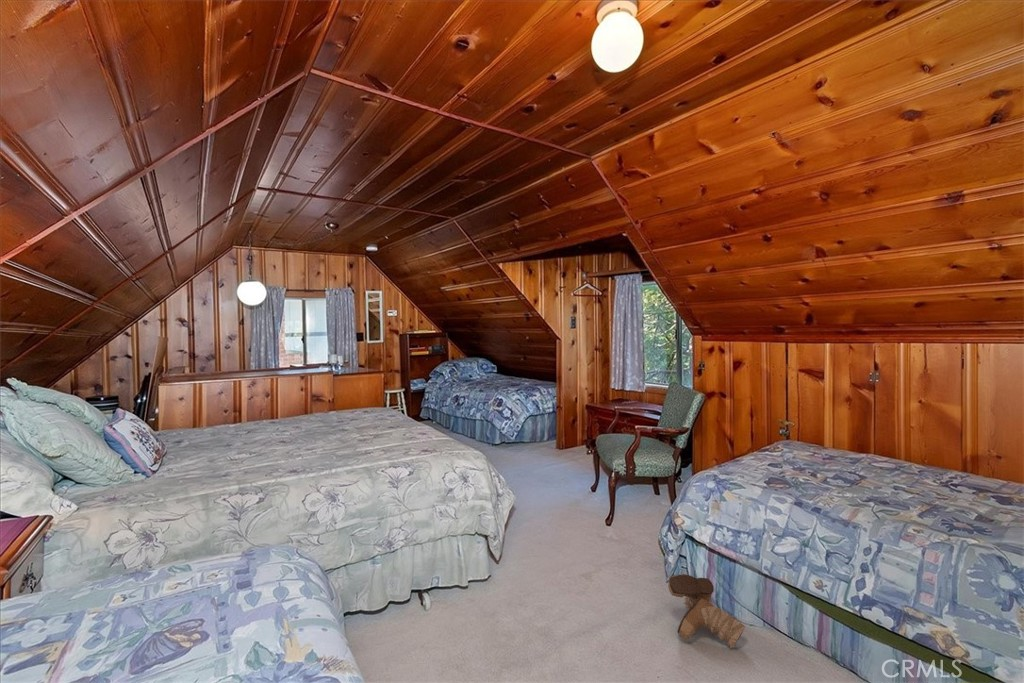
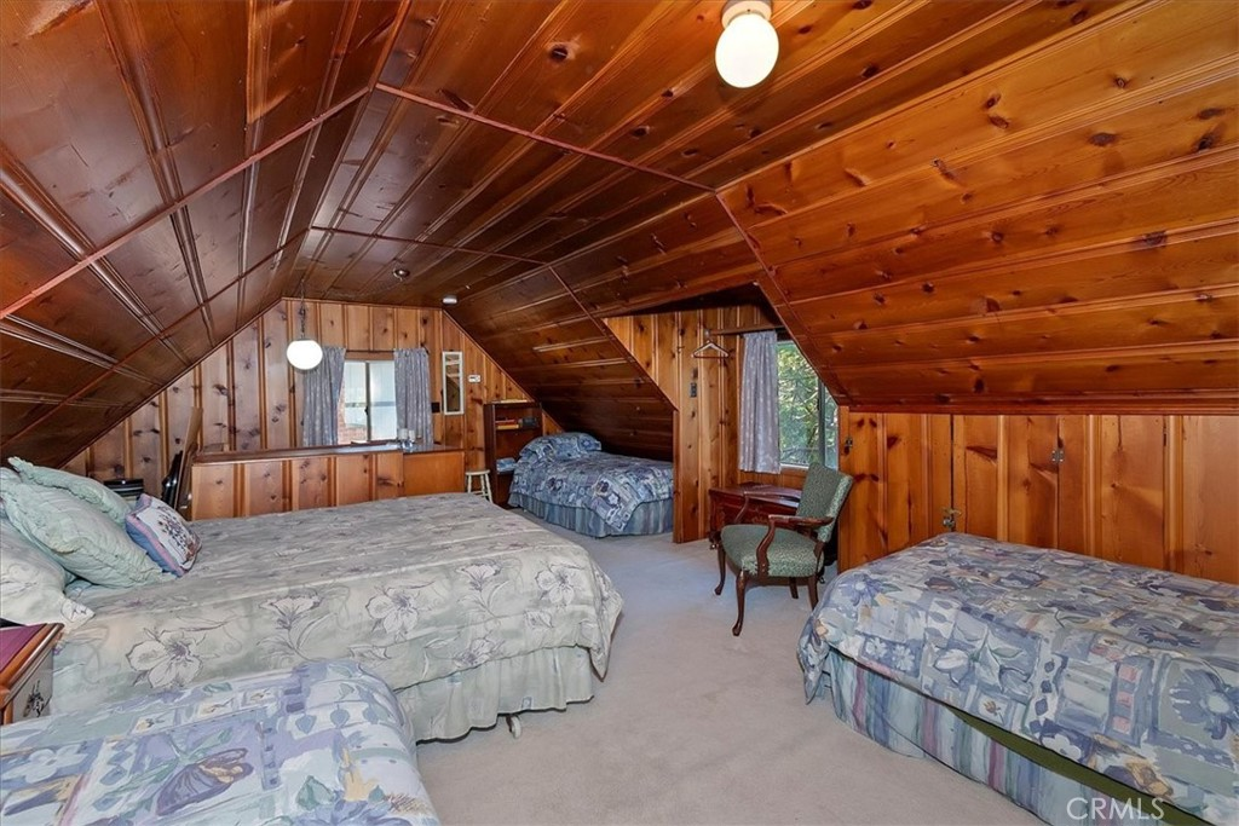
- boots [667,573,746,649]
